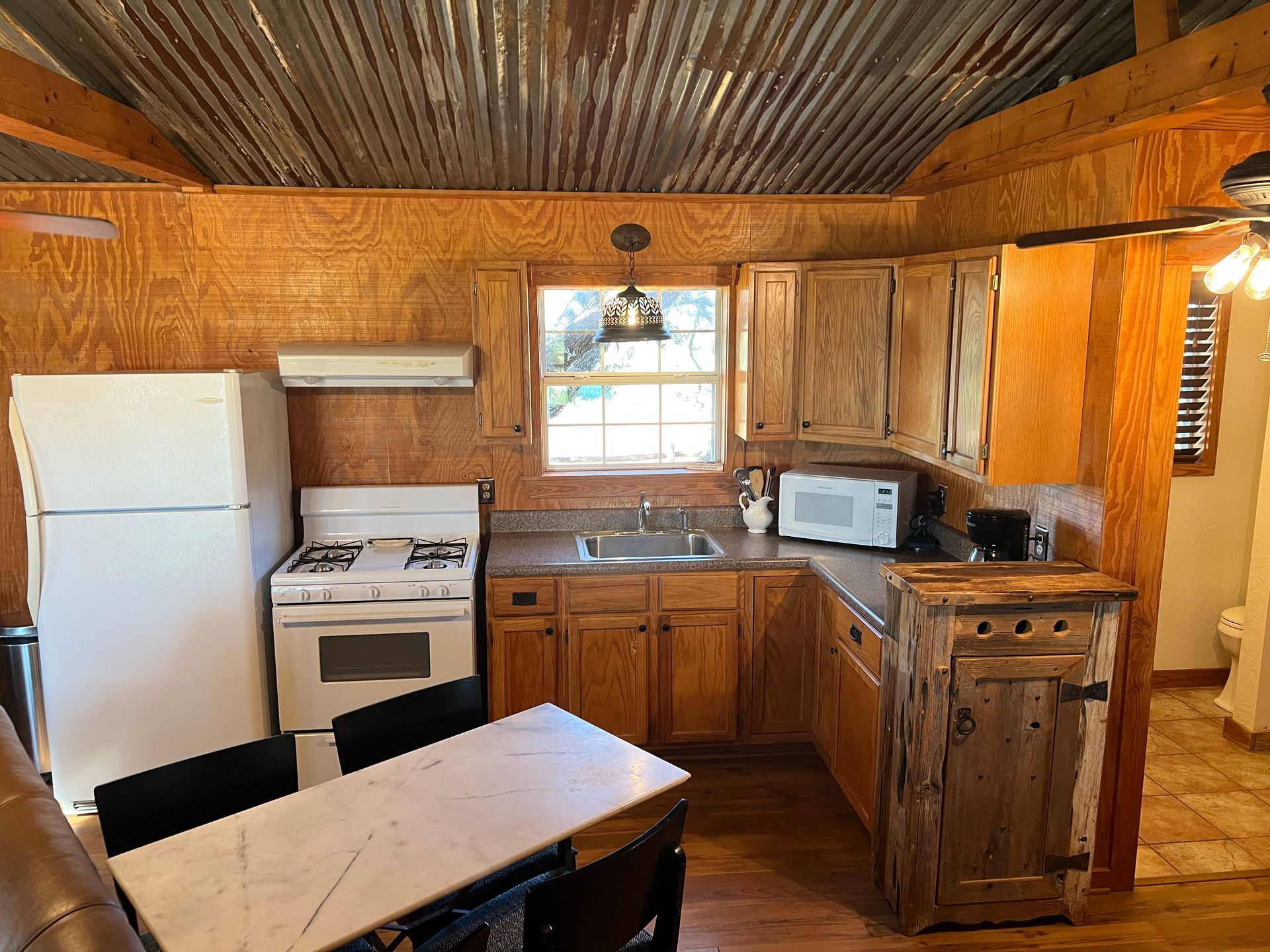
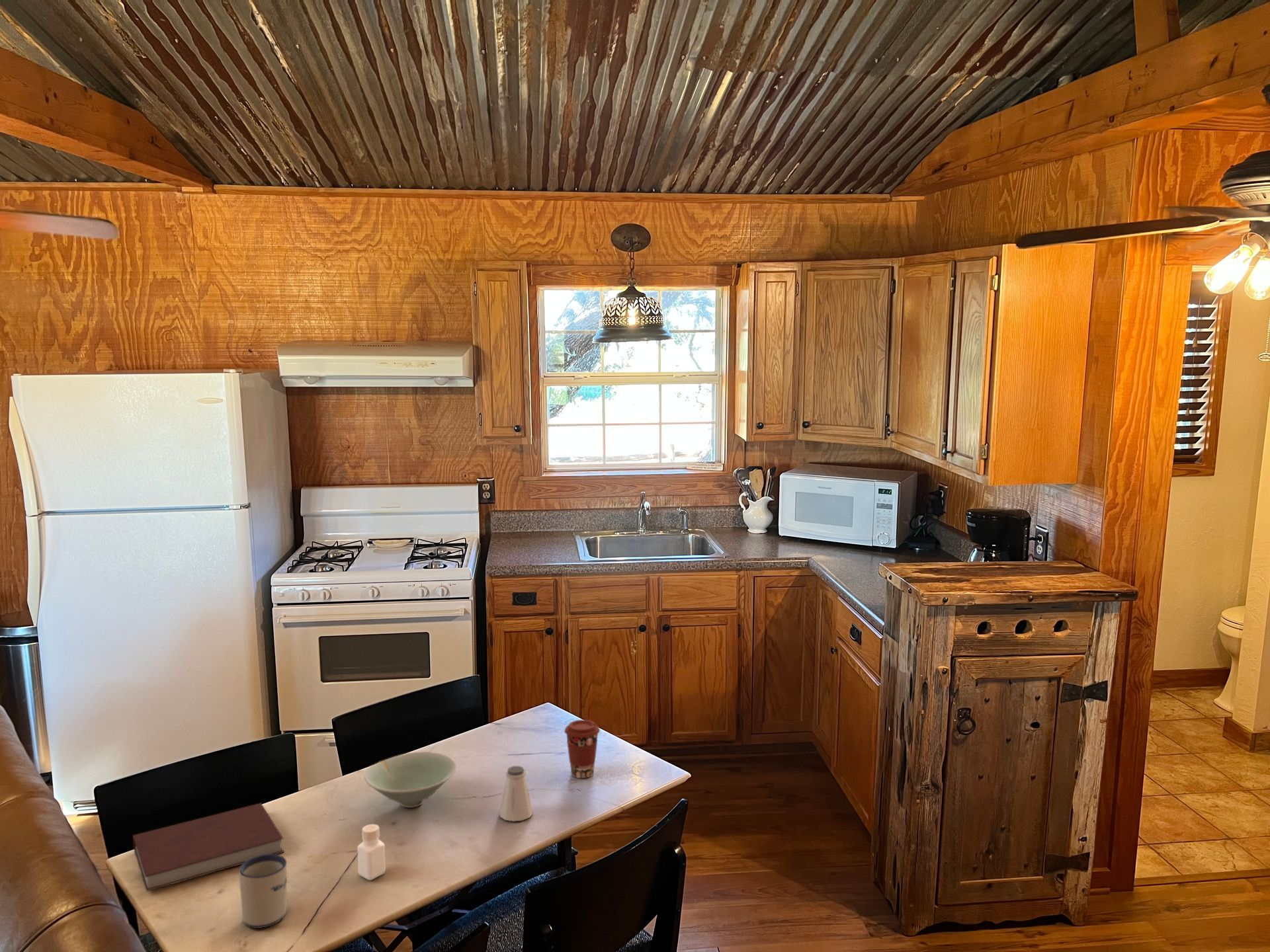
+ coffee cup [564,719,601,779]
+ pepper shaker [357,824,386,881]
+ bowl [363,751,457,809]
+ saltshaker [499,765,534,822]
+ mug [238,854,288,929]
+ notebook [132,803,285,893]
